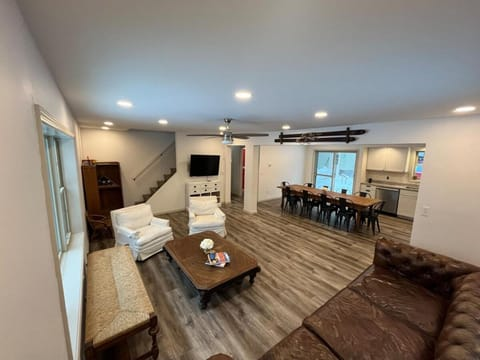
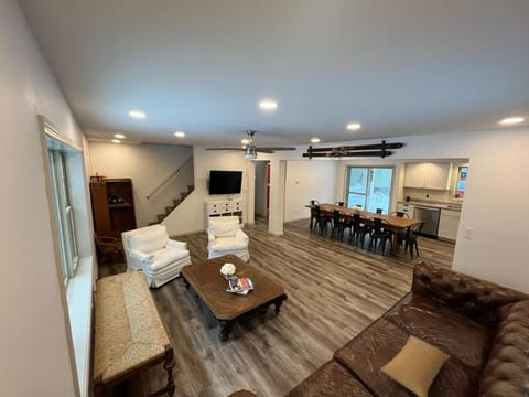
+ pillow [379,334,452,397]
